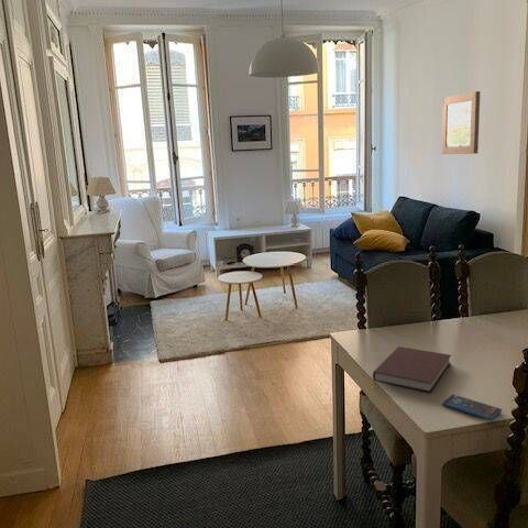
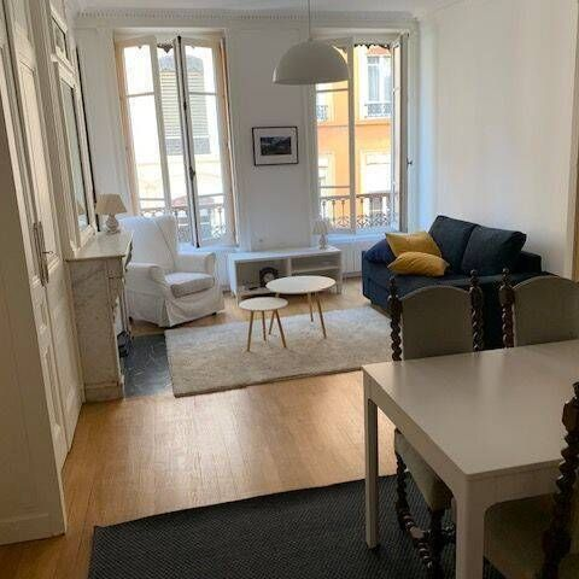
- smartphone [441,394,503,421]
- notebook [372,345,452,394]
- wall art [441,90,481,155]
